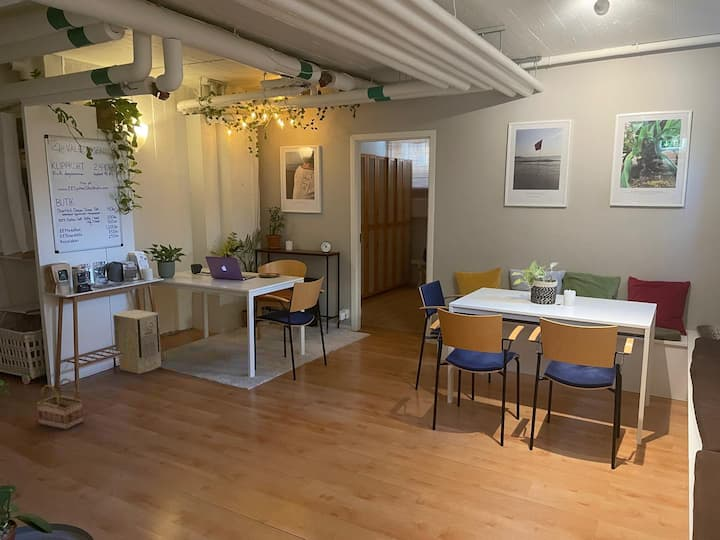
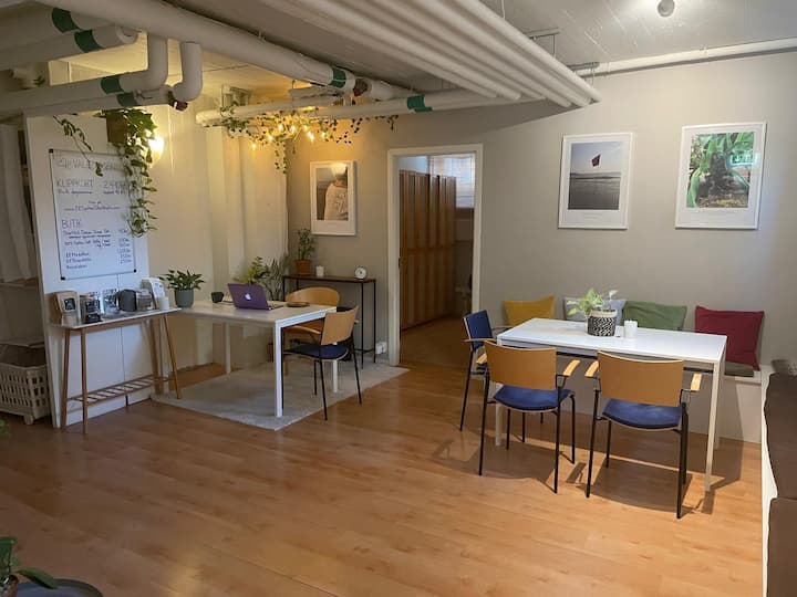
- air purifier [112,309,162,375]
- basket [36,377,84,431]
